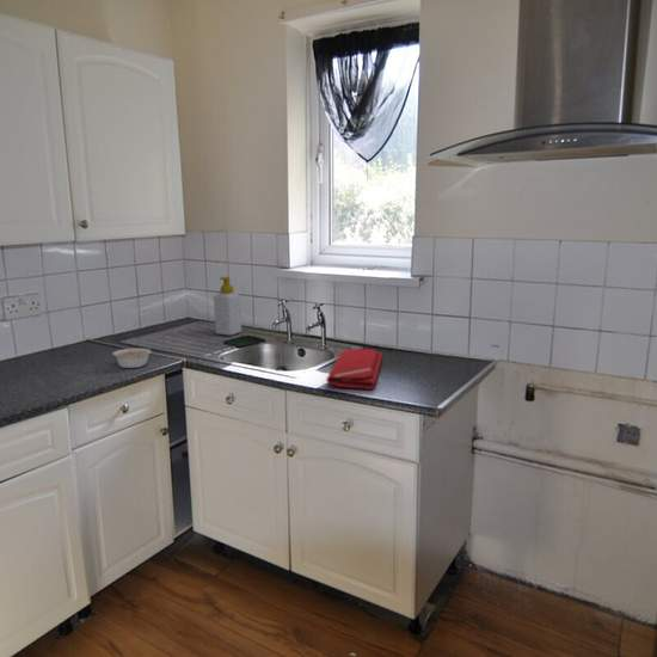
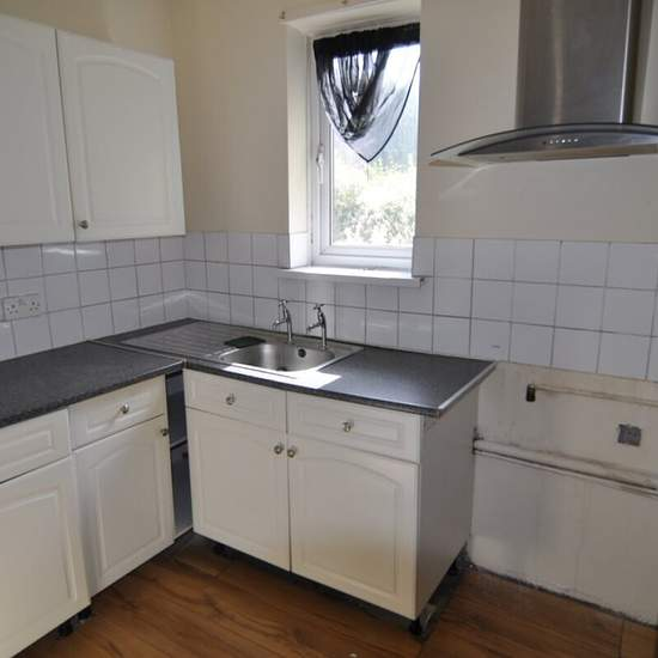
- soap bottle [213,276,242,337]
- dish drying mat [325,348,383,391]
- legume [111,348,153,369]
